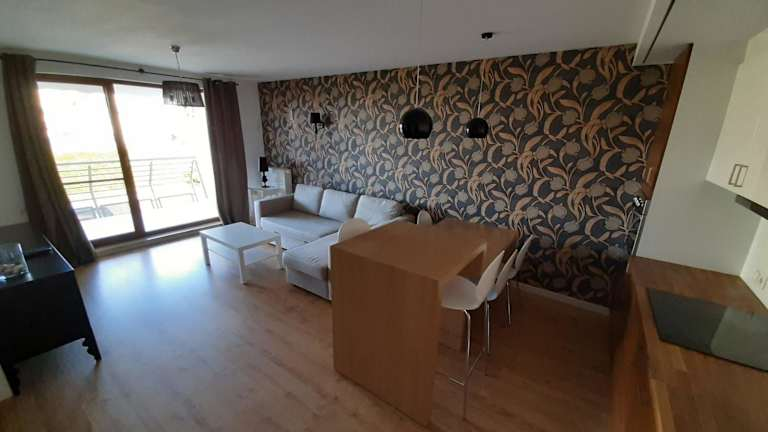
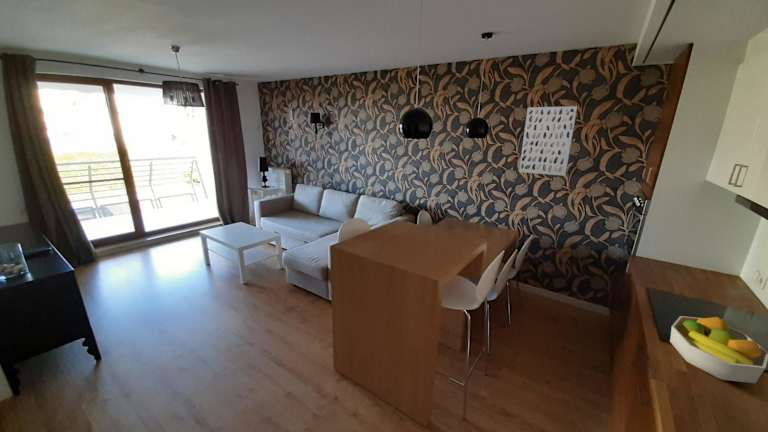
+ wall art [518,105,578,177]
+ fruit bowl [669,315,768,384]
